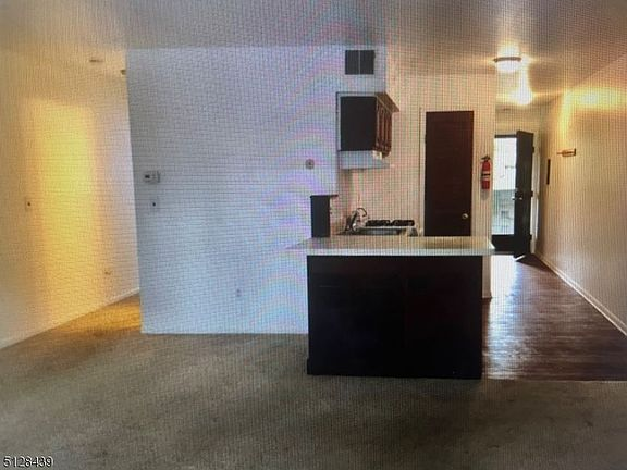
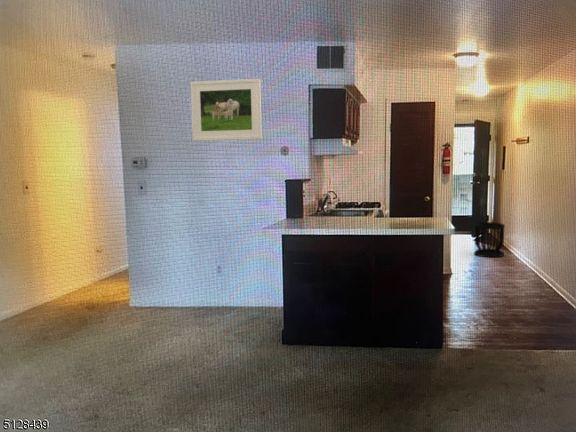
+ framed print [189,78,263,142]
+ wastebasket [473,221,506,258]
